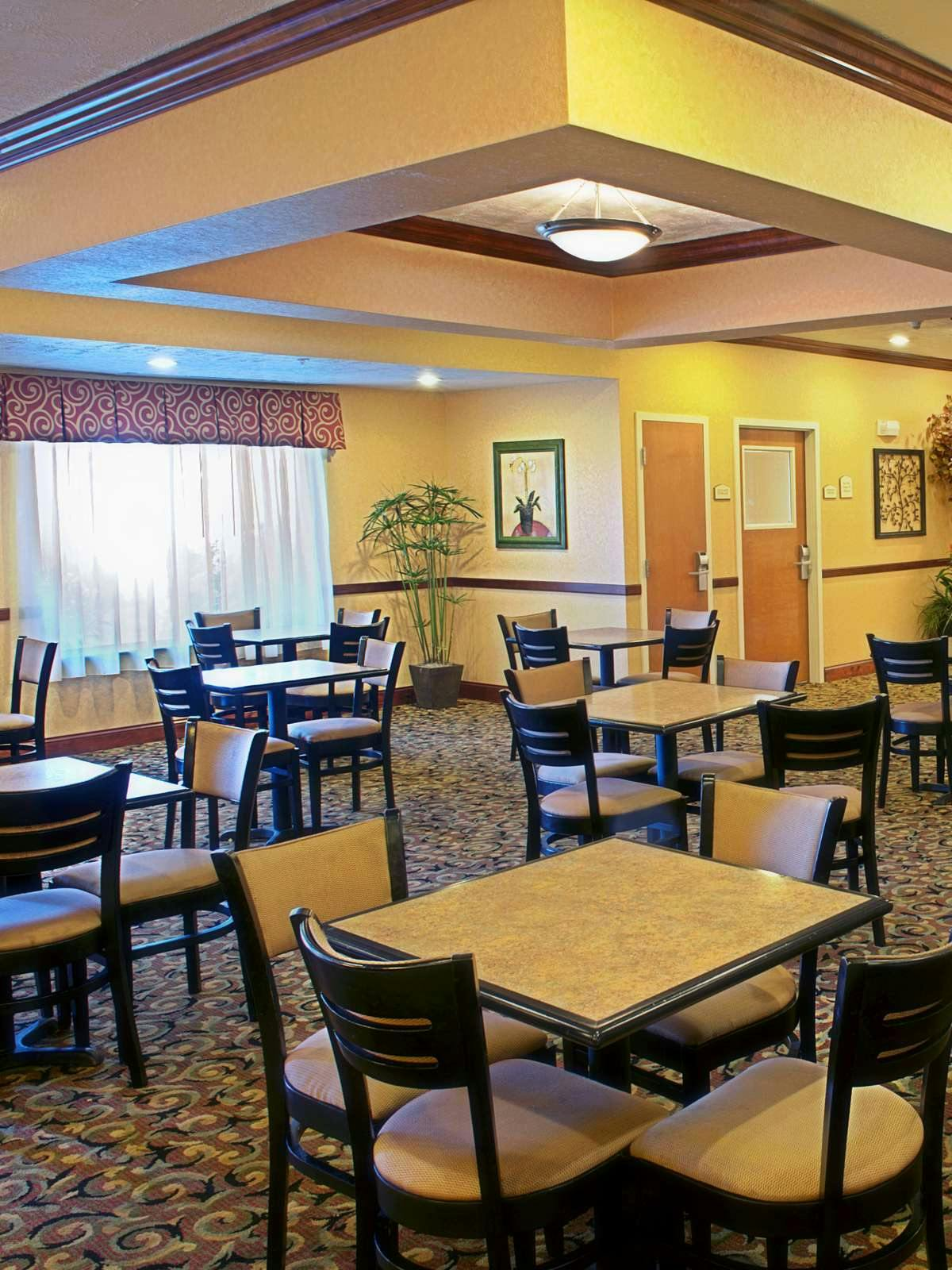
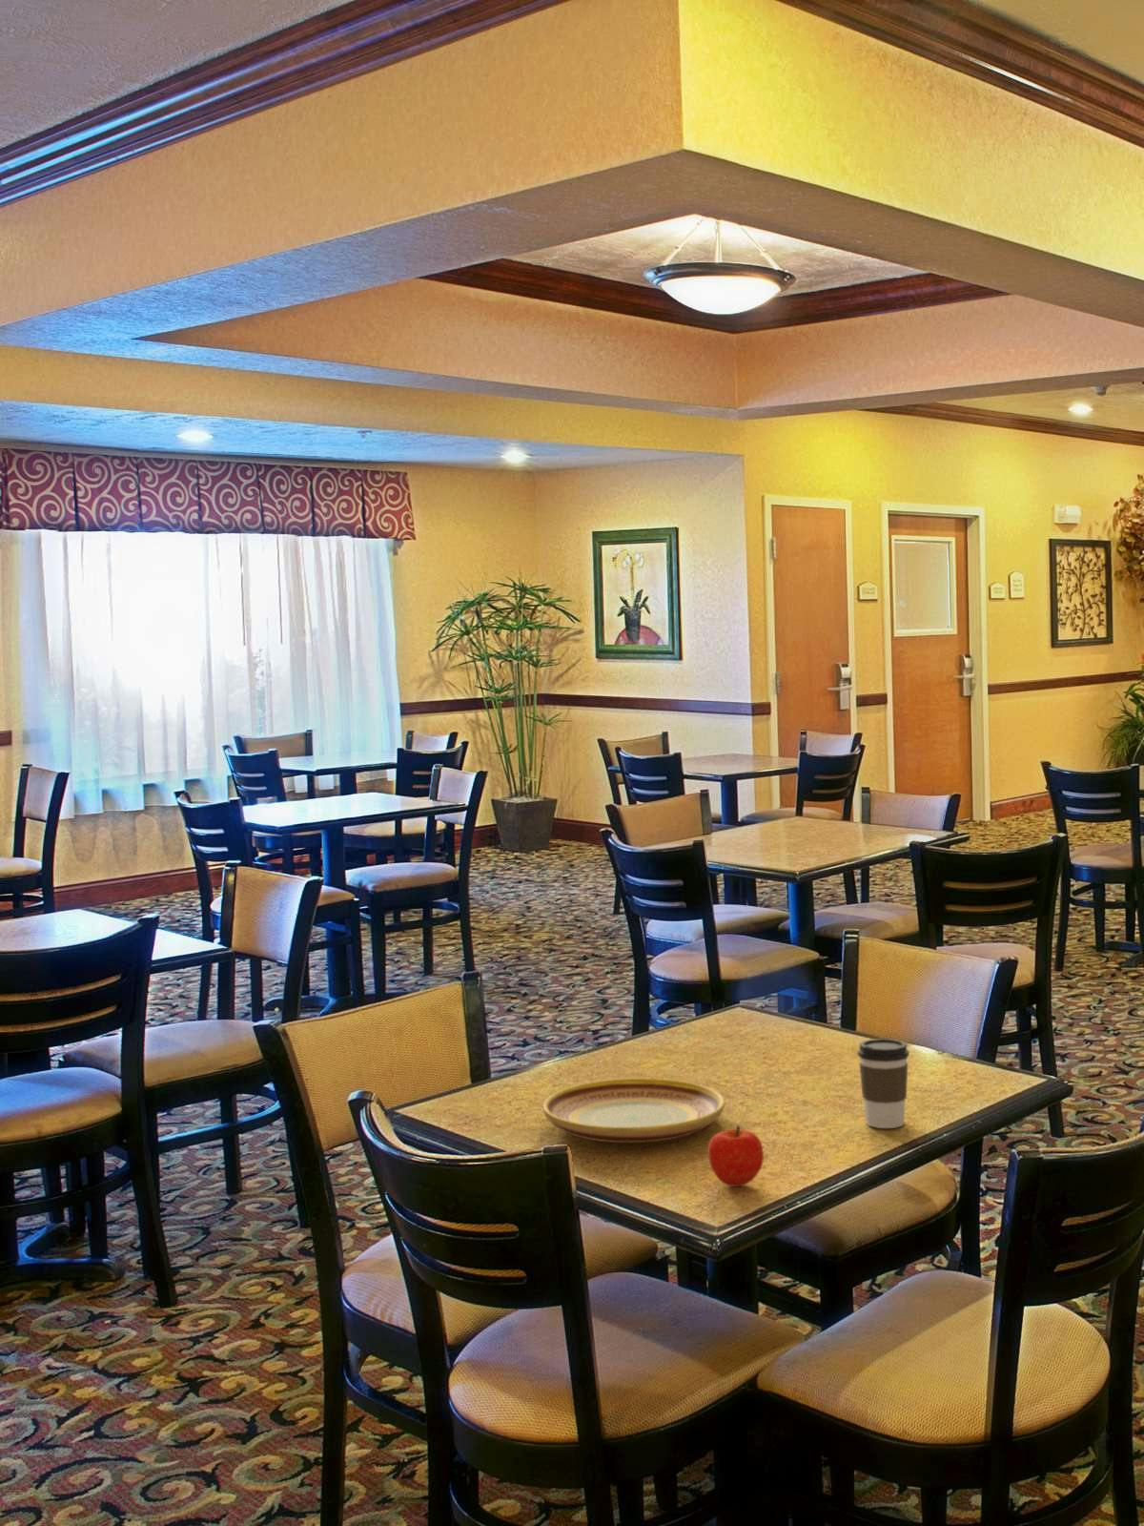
+ plate [542,1078,726,1144]
+ coffee cup [857,1038,911,1129]
+ fruit [707,1125,764,1187]
